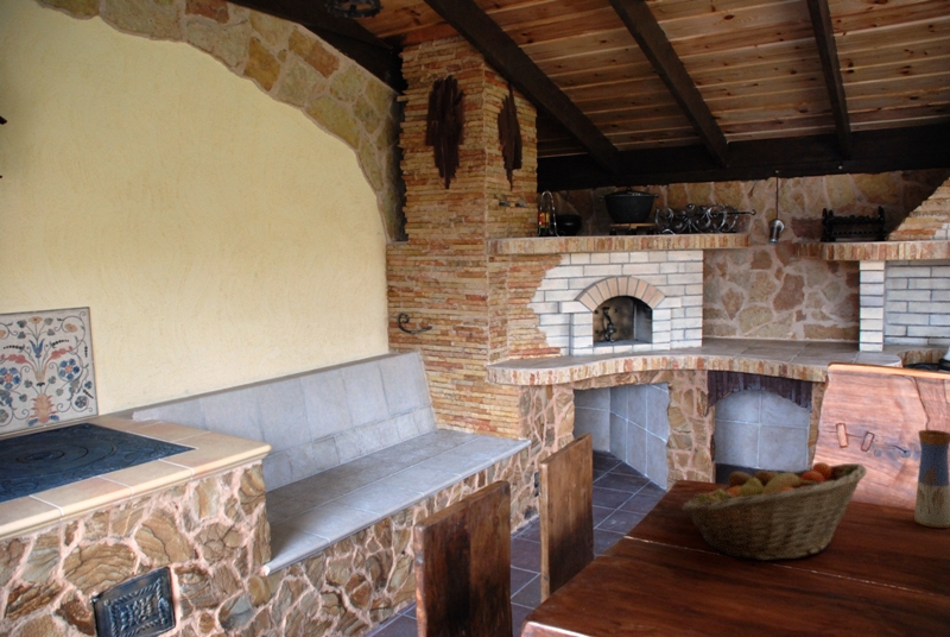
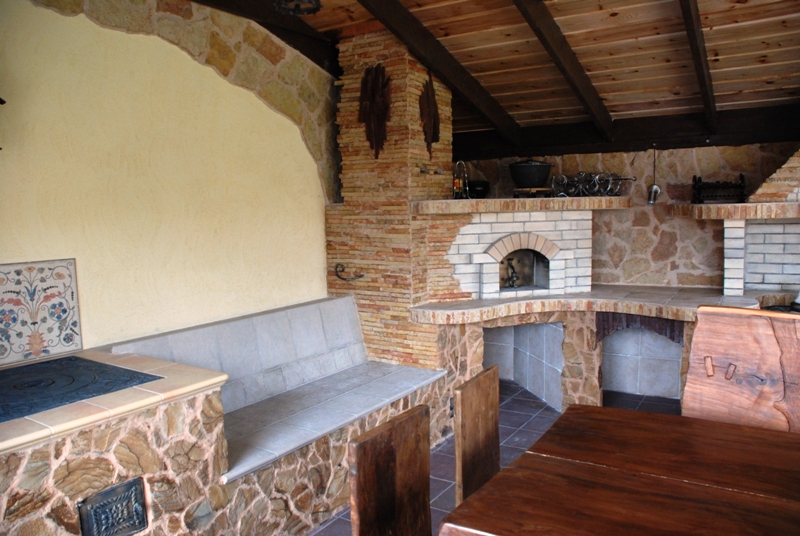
- vase [913,429,950,529]
- fruit basket [680,461,868,562]
